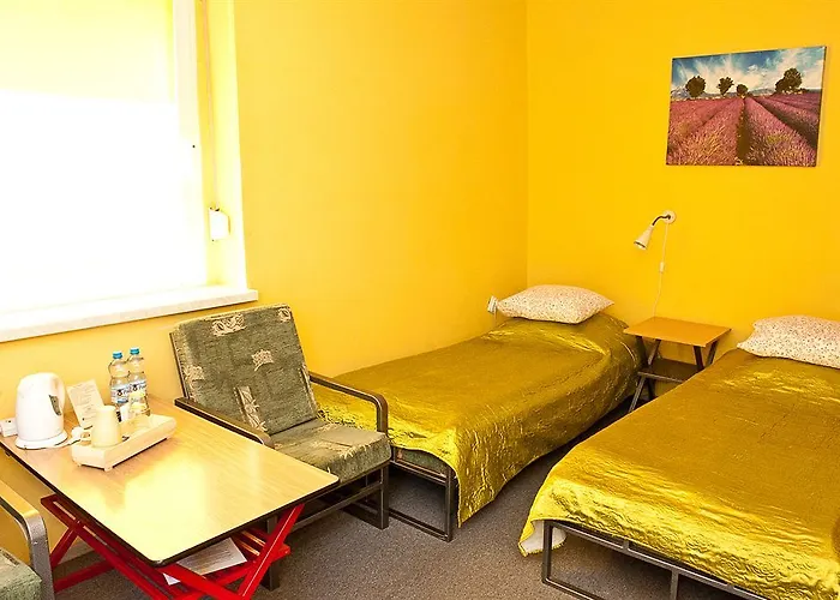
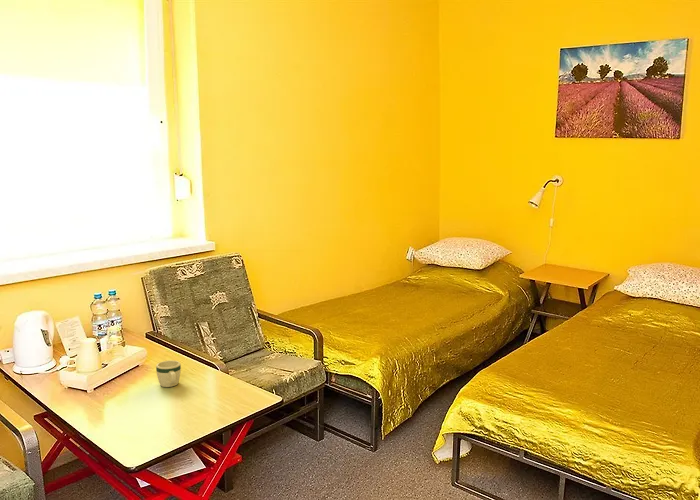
+ mug [155,360,182,388]
